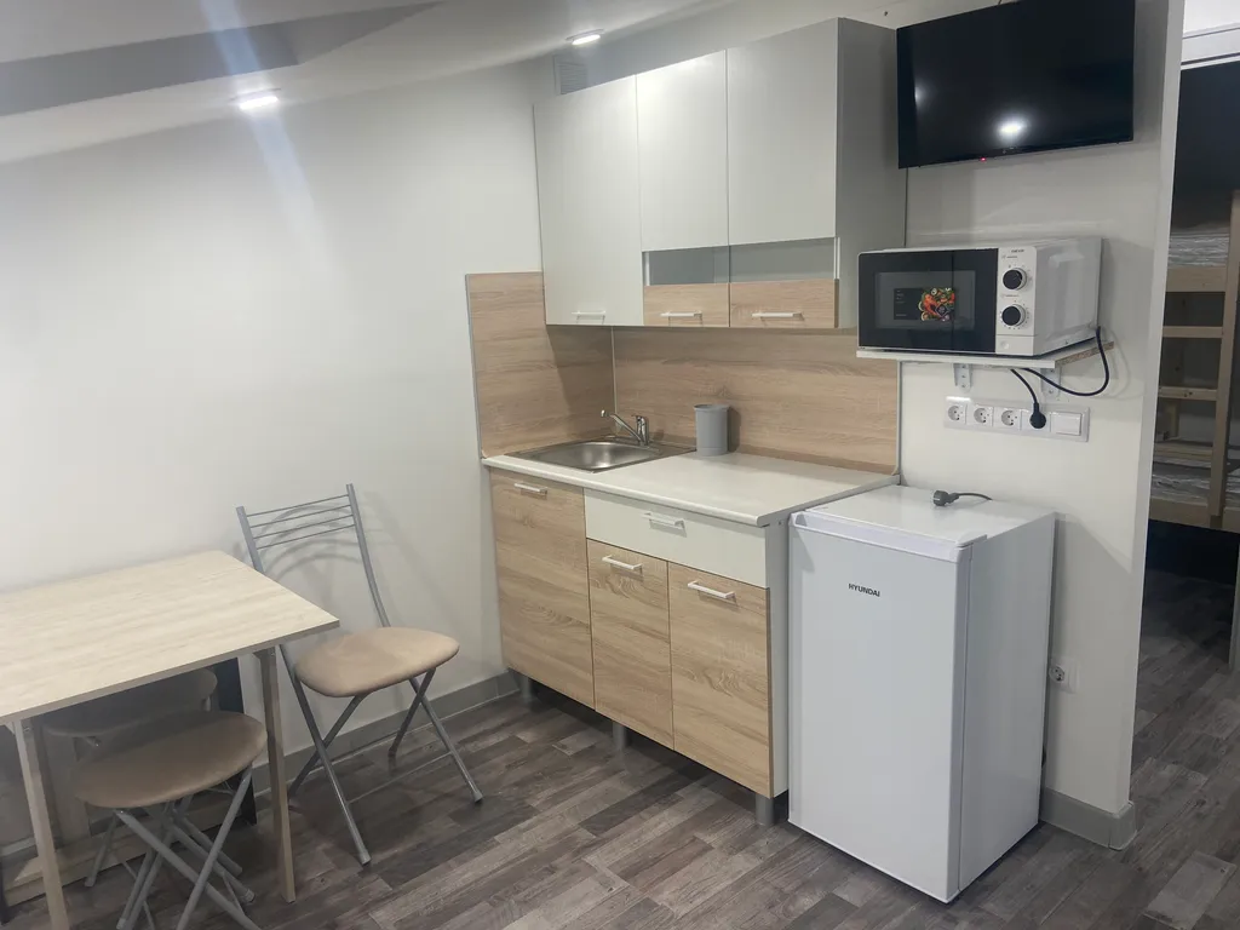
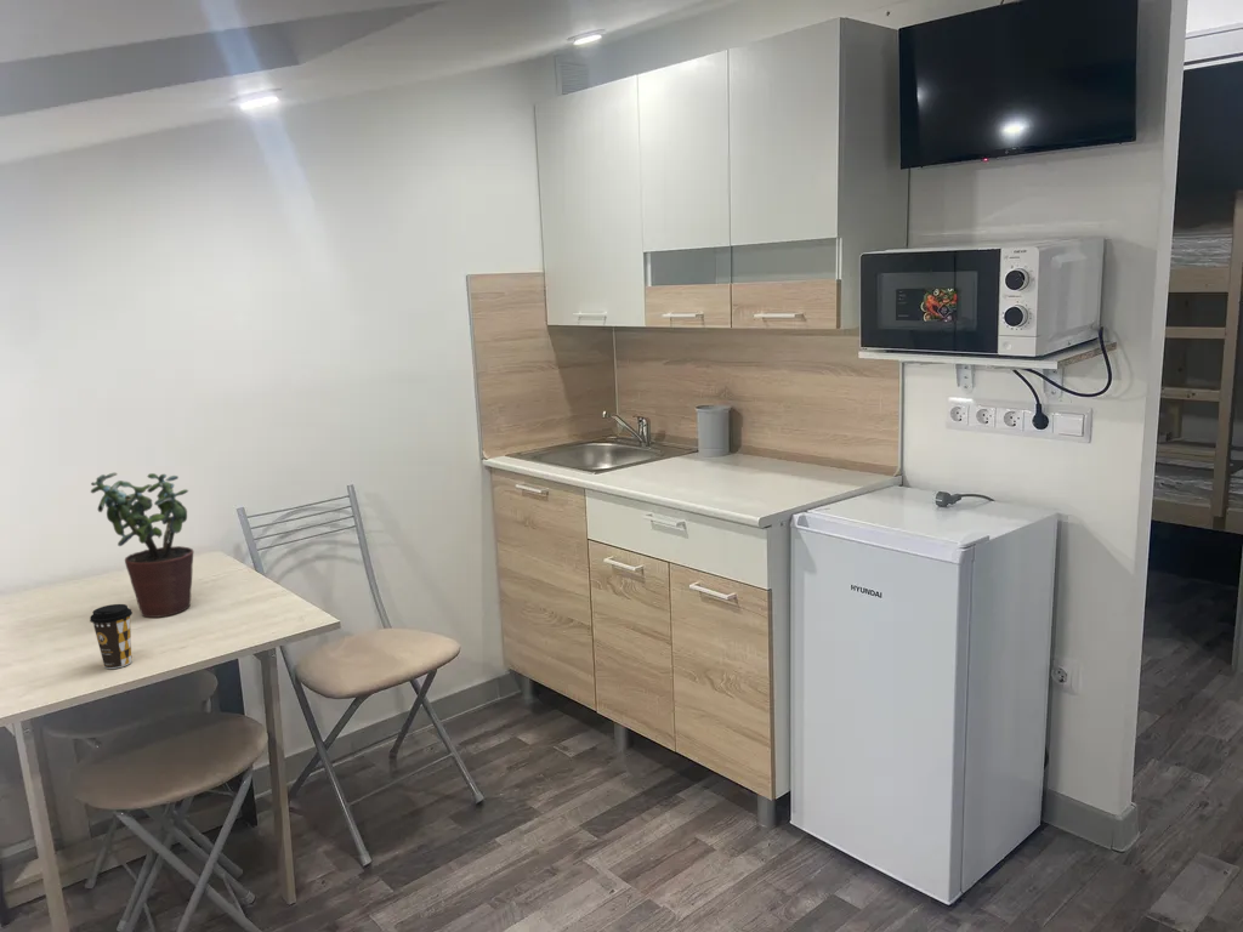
+ coffee cup [89,603,134,670]
+ potted plant [90,472,194,619]
